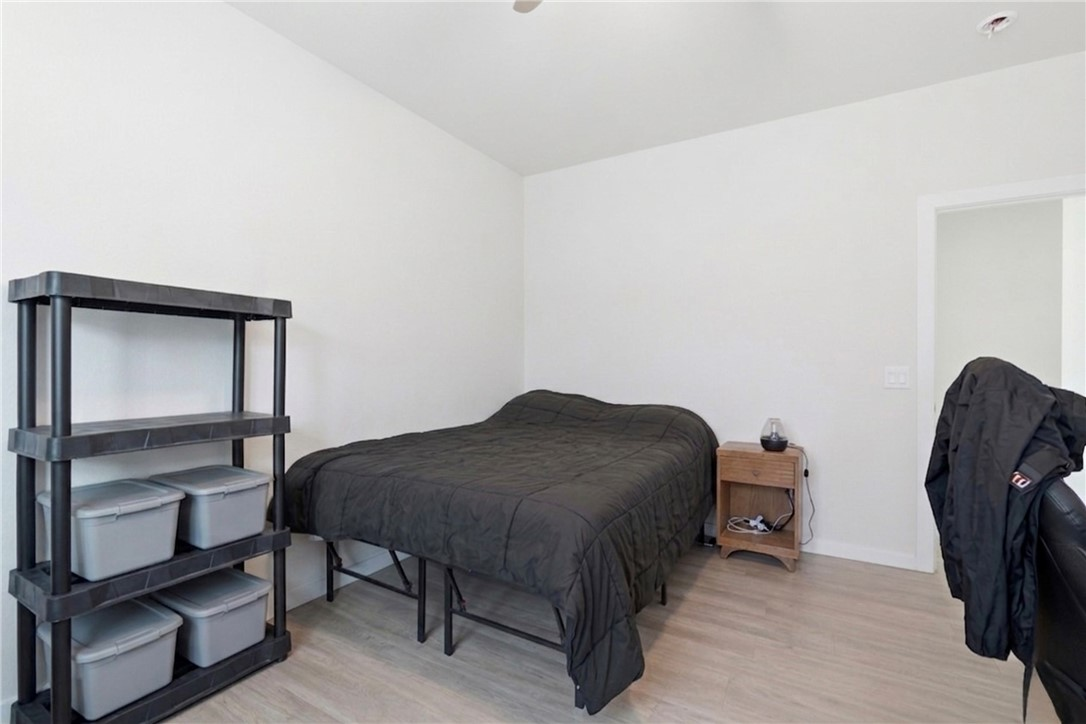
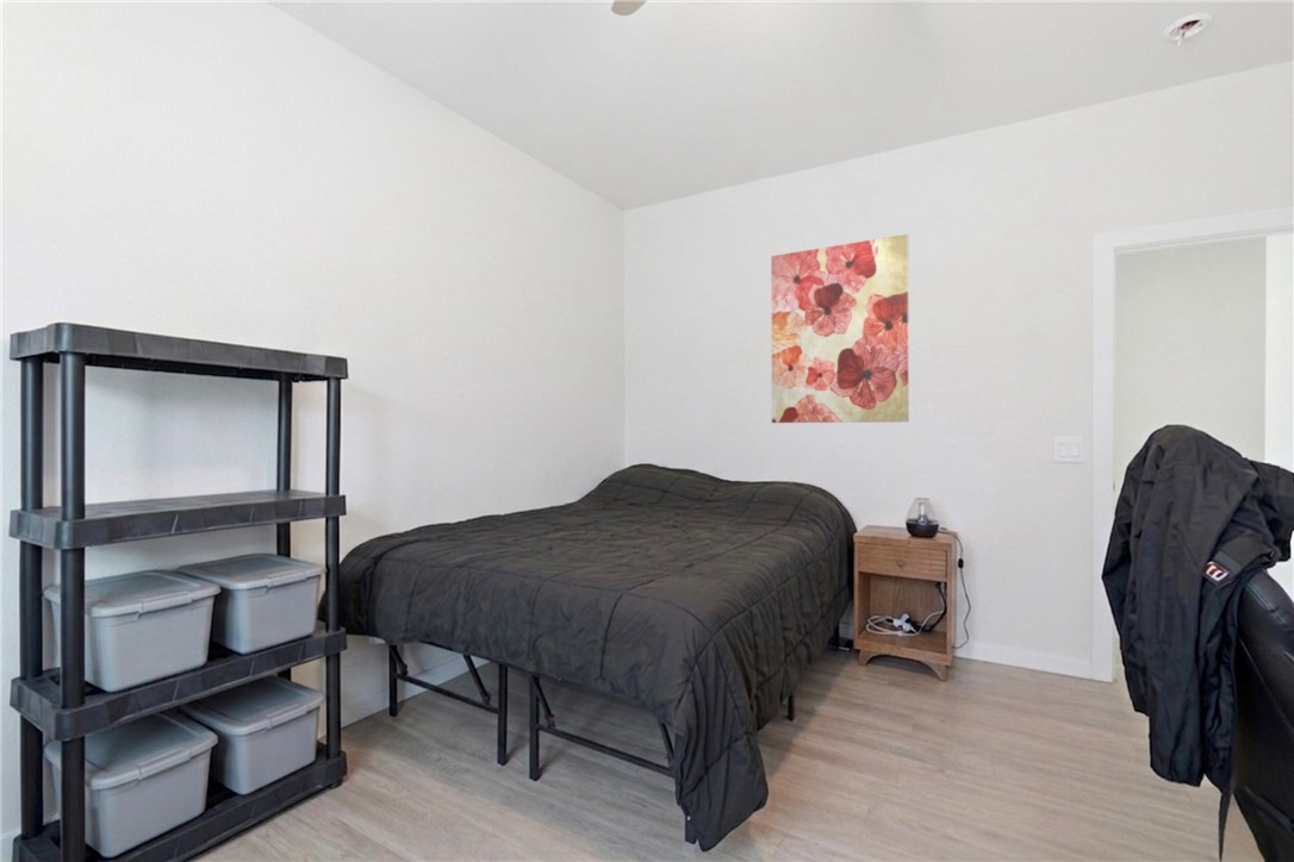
+ wall art [770,233,910,424]
